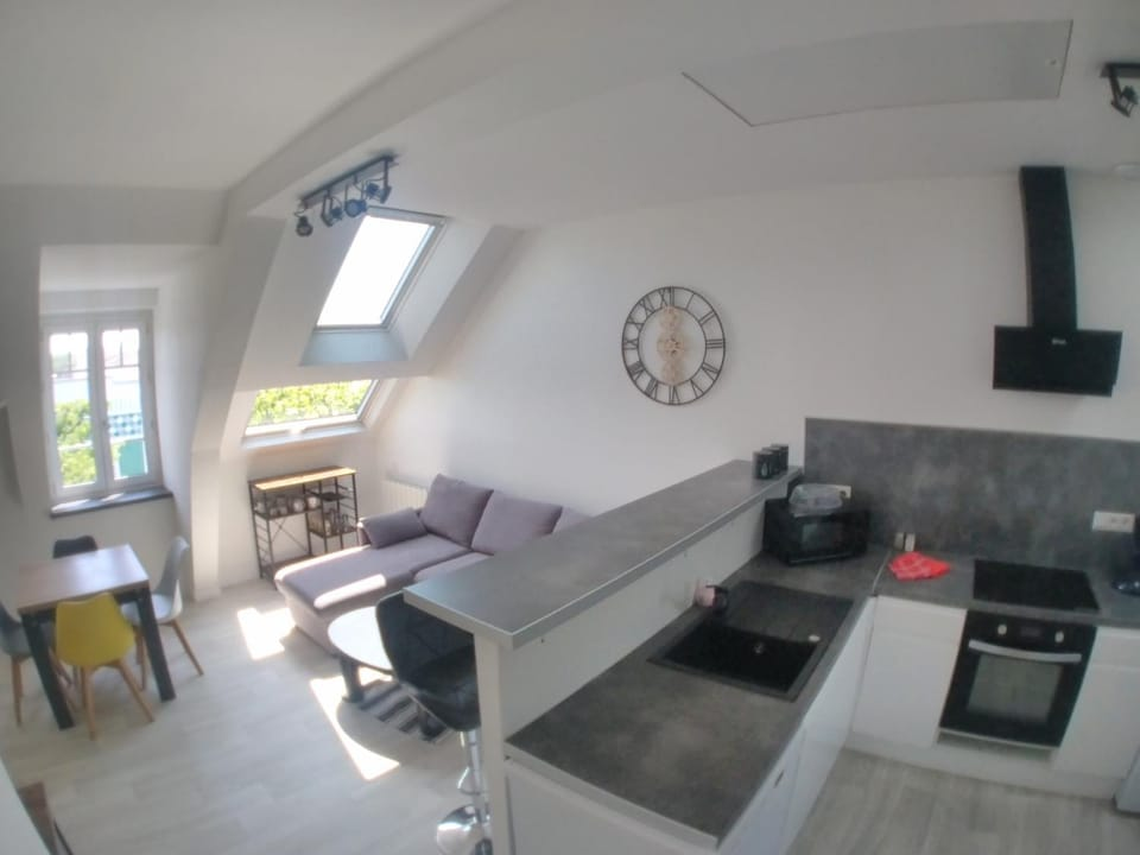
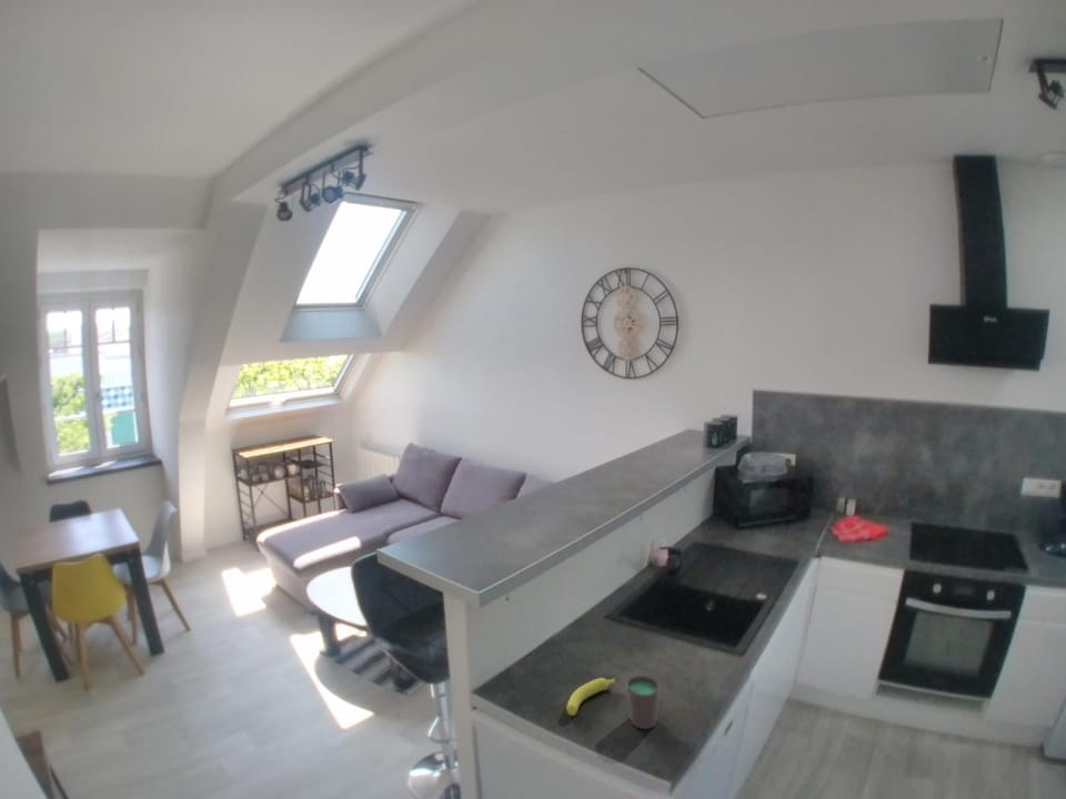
+ cup [626,675,660,730]
+ banana [565,677,616,717]
